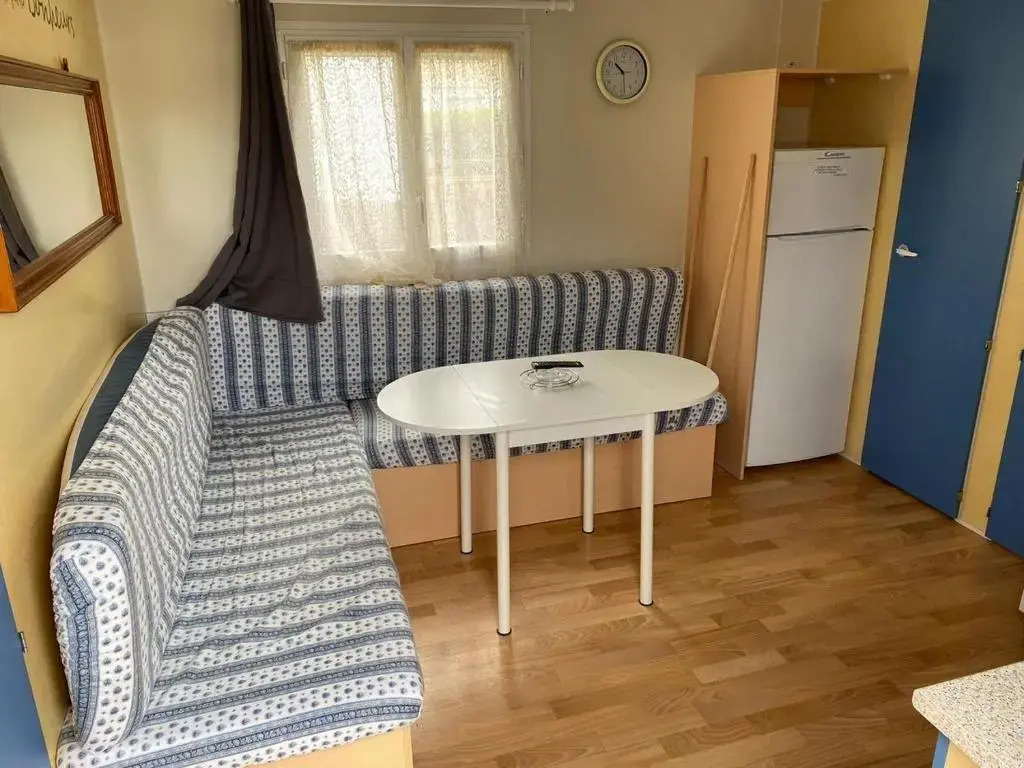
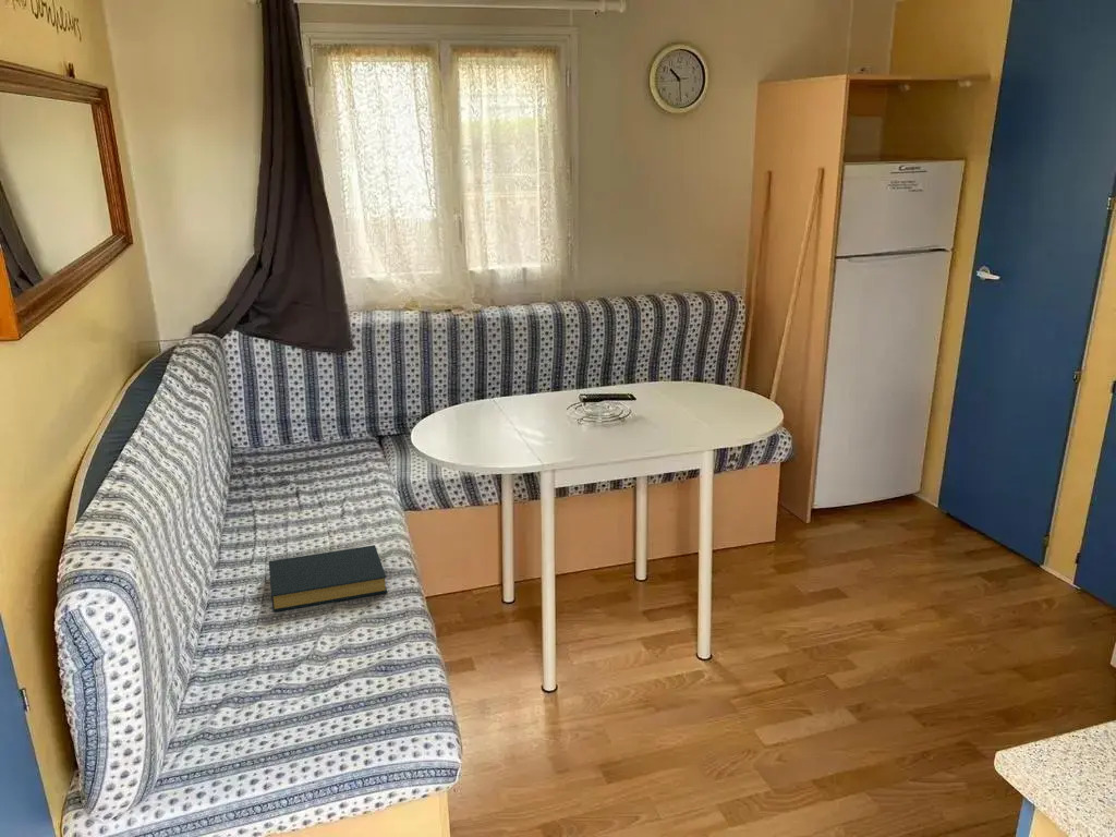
+ hardback book [268,544,388,612]
